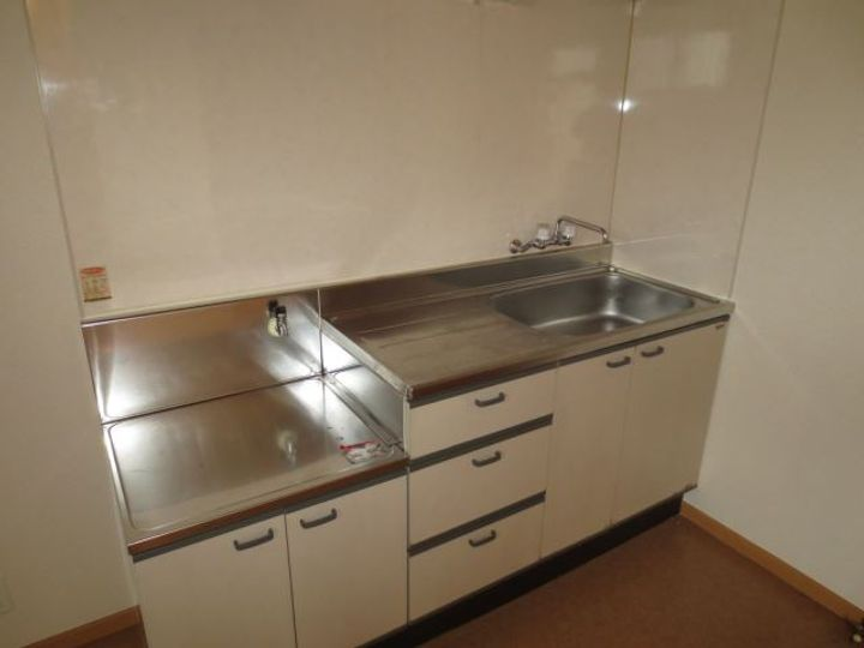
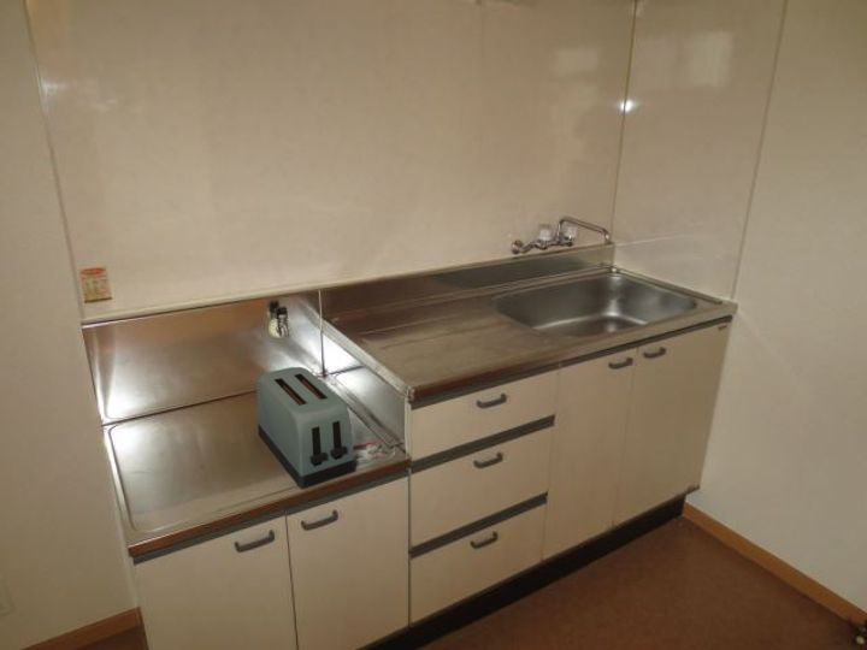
+ toaster [256,366,356,490]
